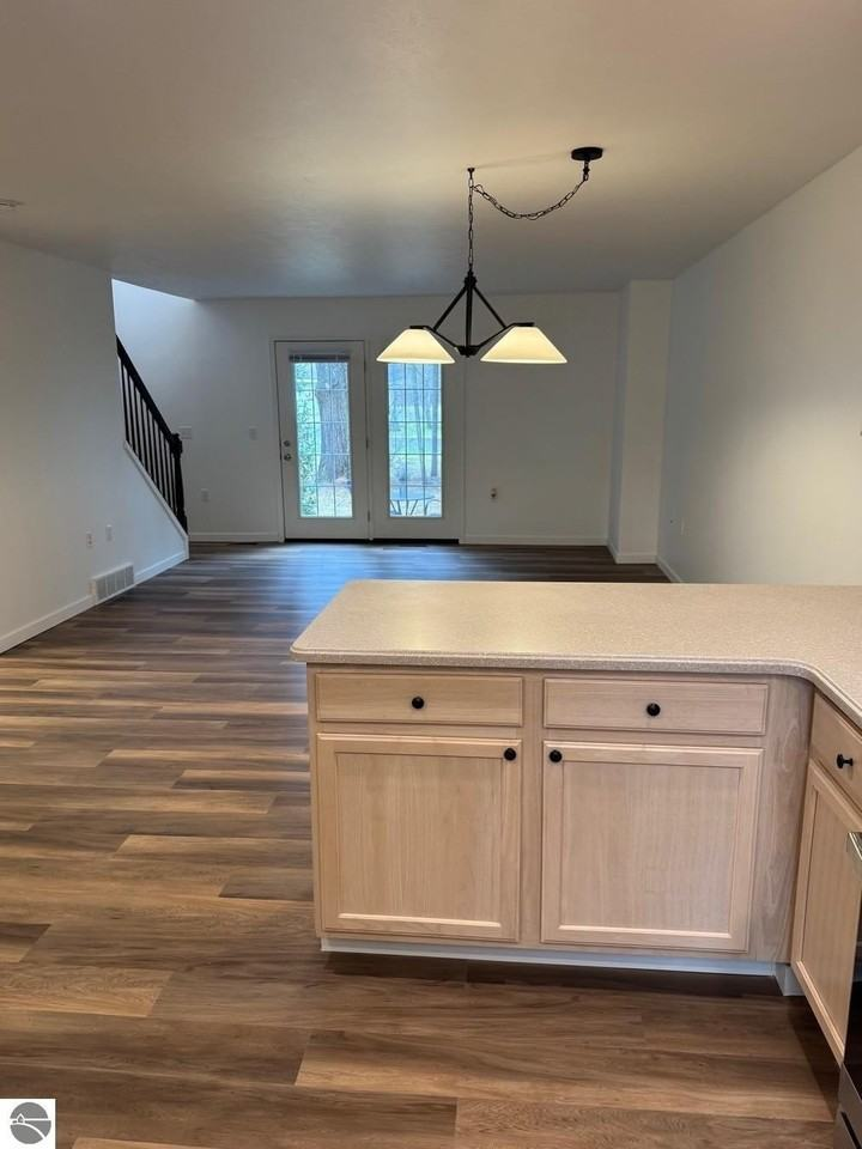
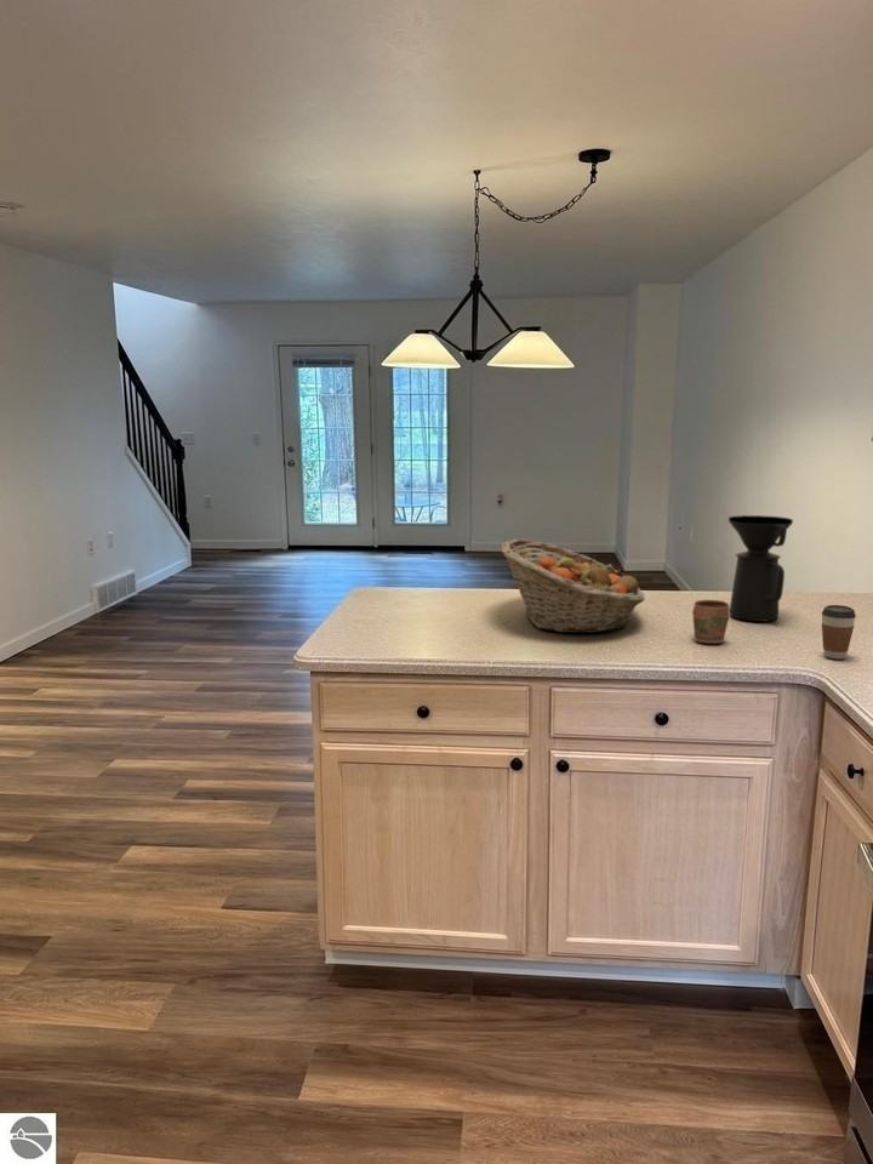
+ coffee cup [821,604,857,661]
+ mug [691,599,730,645]
+ coffee maker [728,514,794,623]
+ fruit basket [500,538,646,634]
